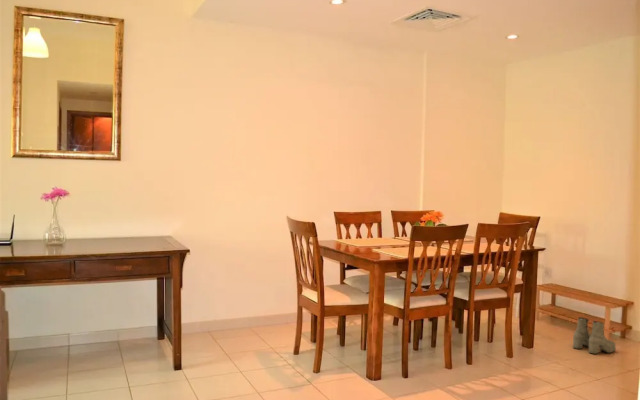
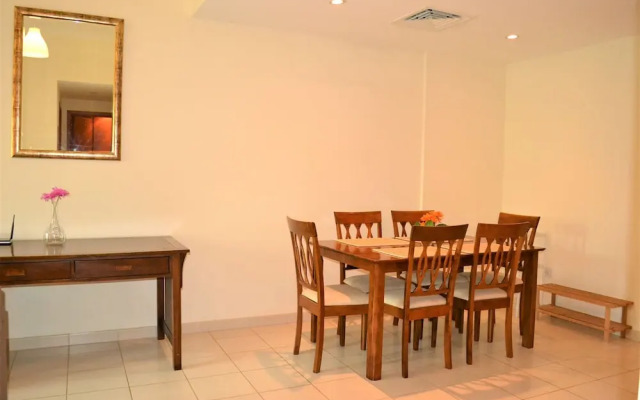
- boots [572,316,617,355]
